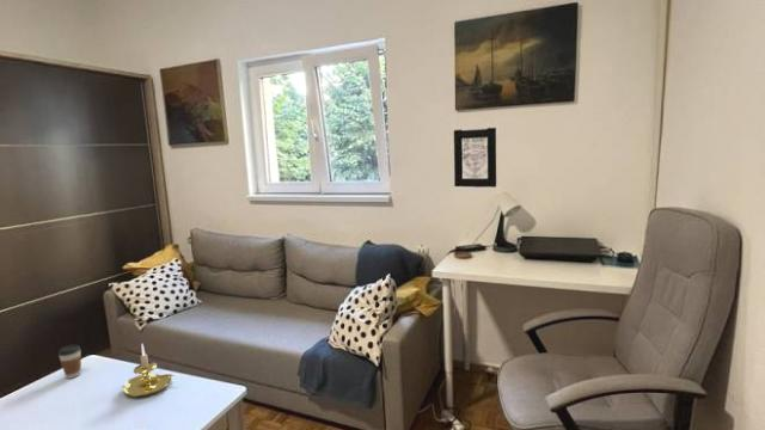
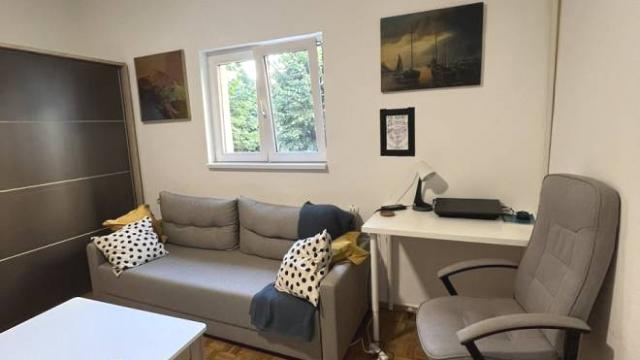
- coffee cup [57,344,82,380]
- candle holder [121,343,175,398]
